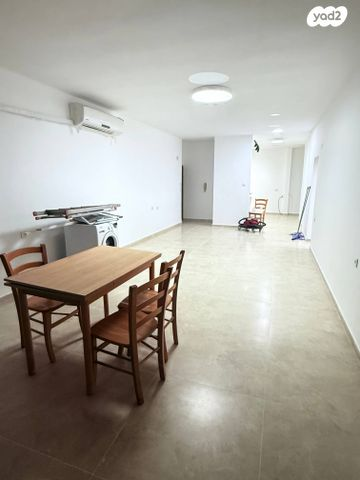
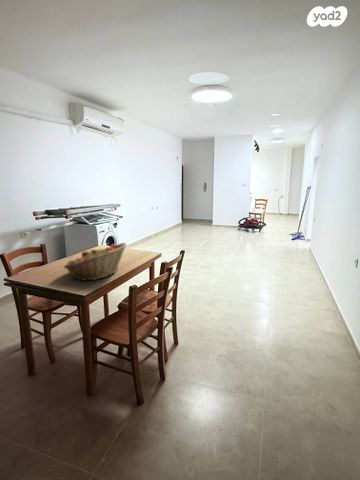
+ fruit basket [63,242,128,282]
